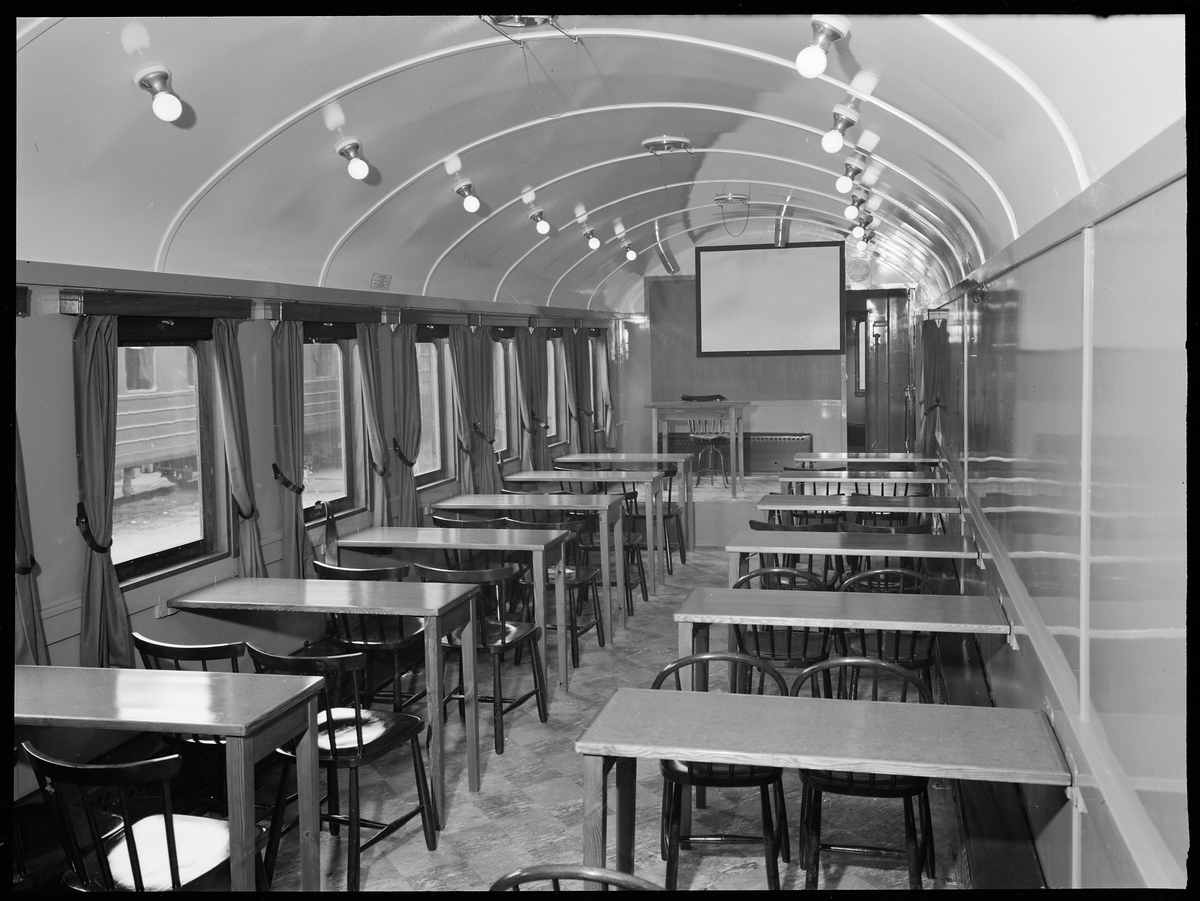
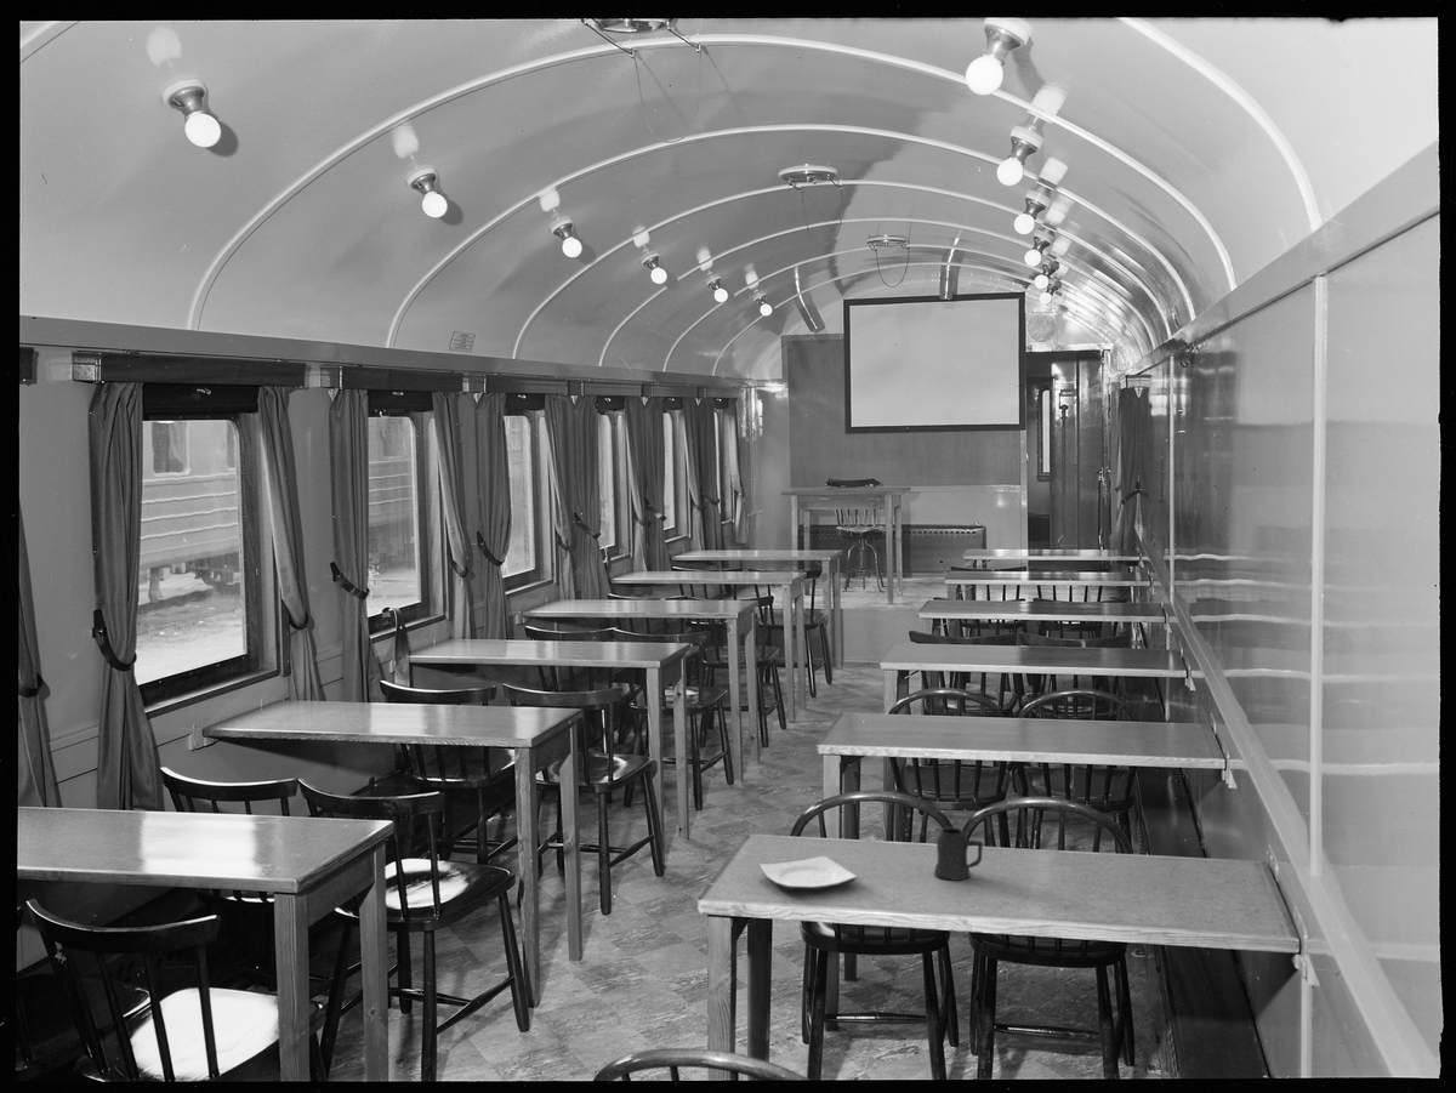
+ mug [933,826,984,882]
+ plate [758,855,858,892]
